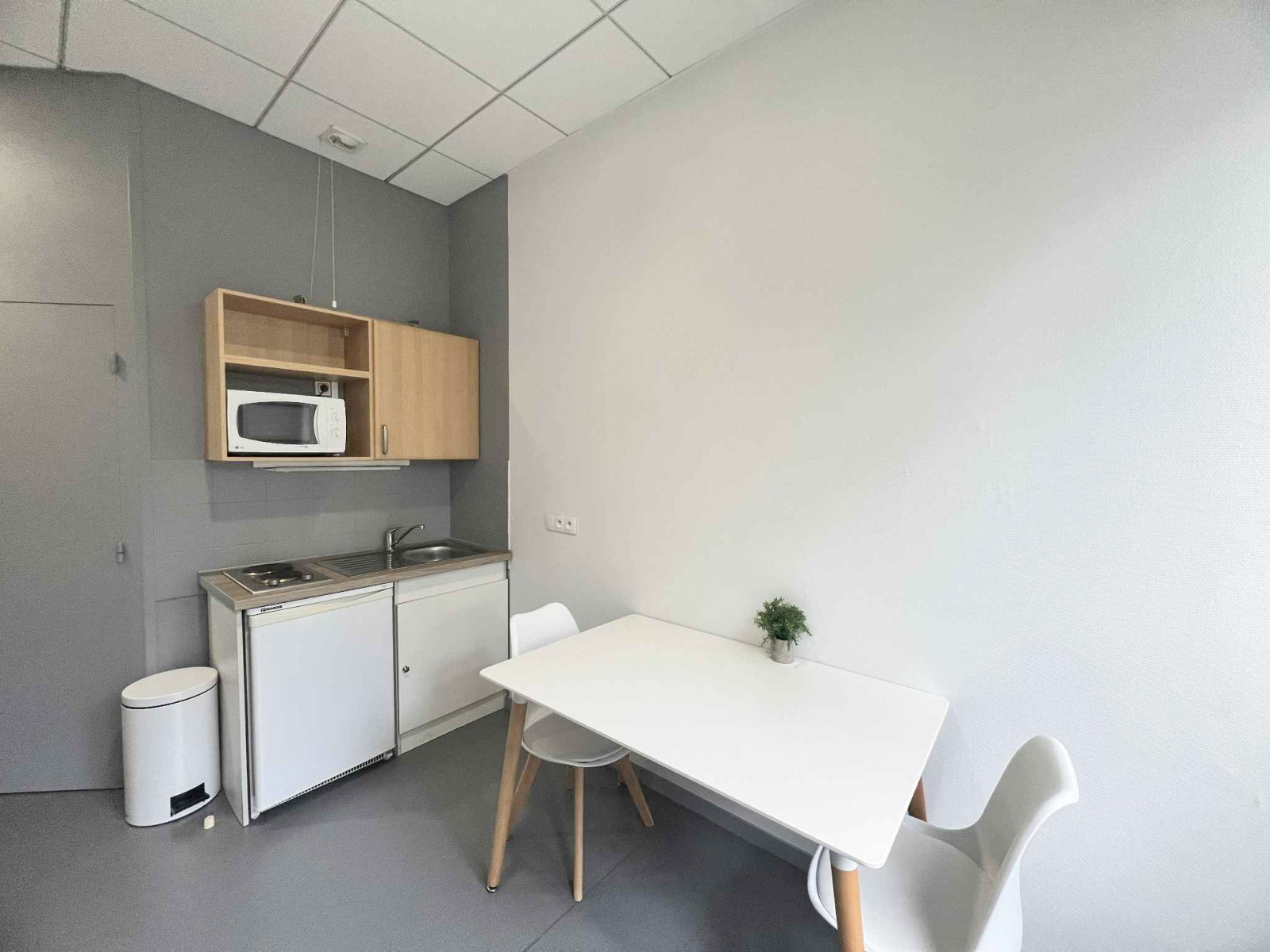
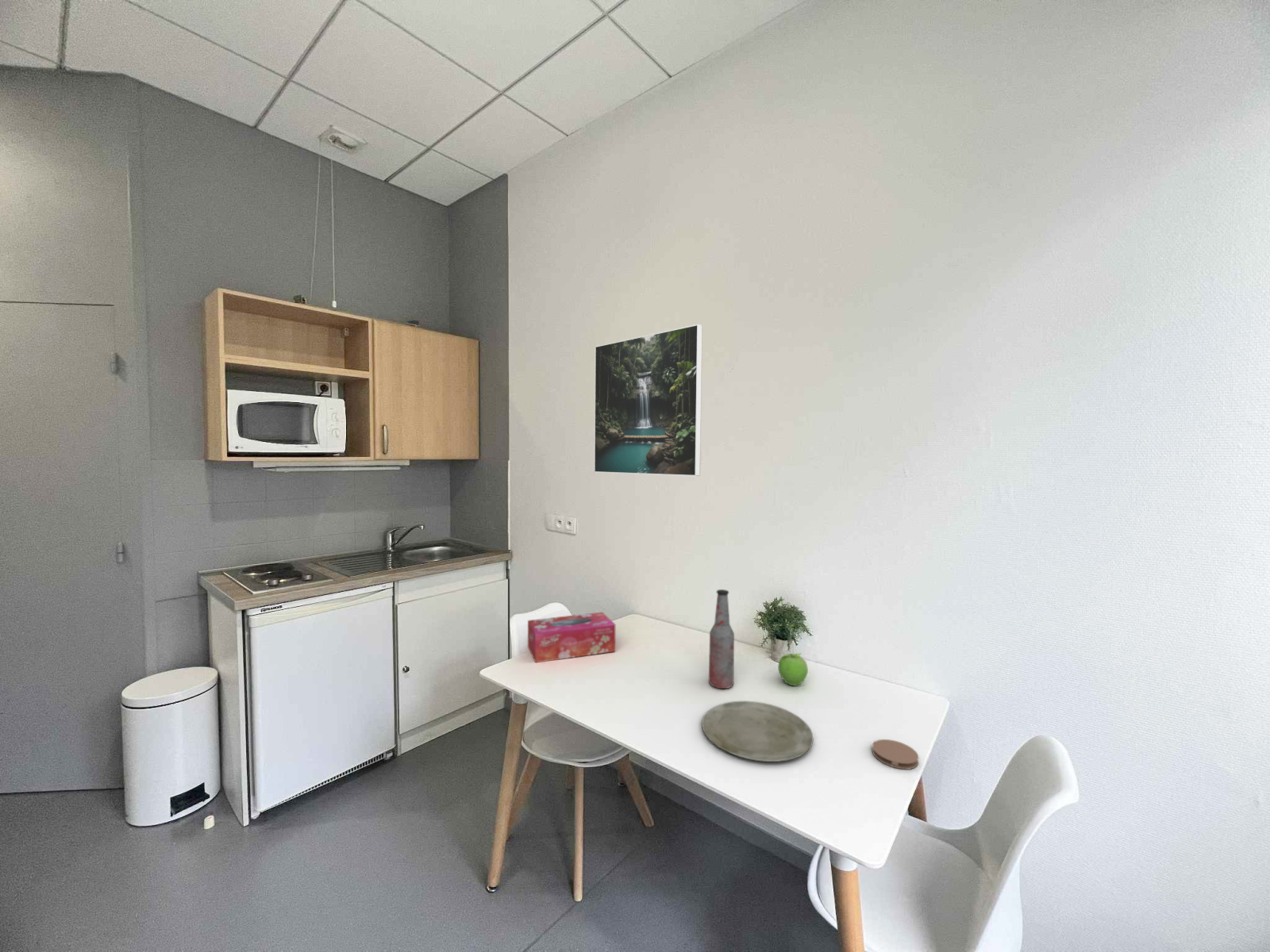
+ fruit [777,652,809,686]
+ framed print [594,324,703,477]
+ plate [702,701,814,762]
+ bottle [708,589,735,689]
+ coaster [872,739,919,770]
+ tissue box [527,612,616,663]
